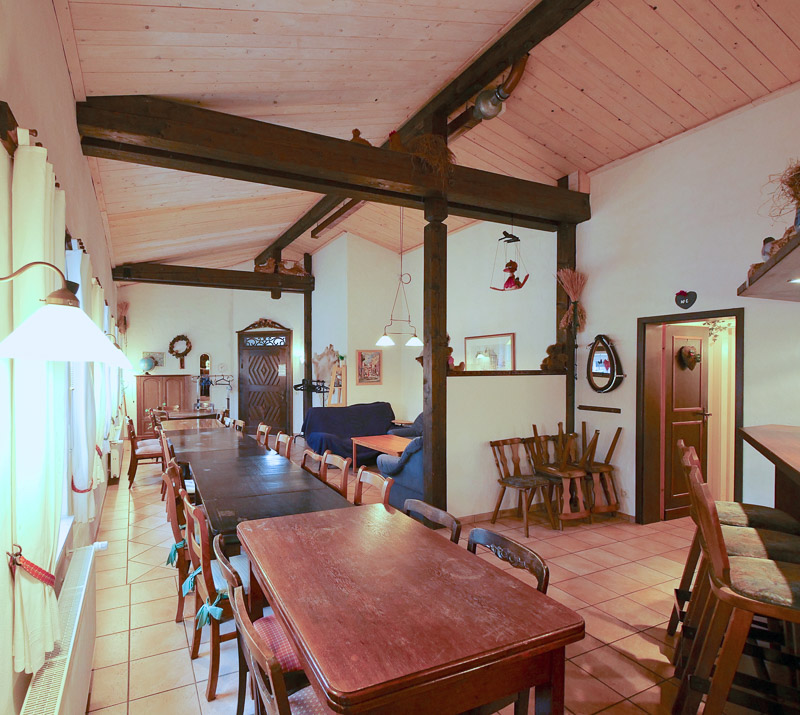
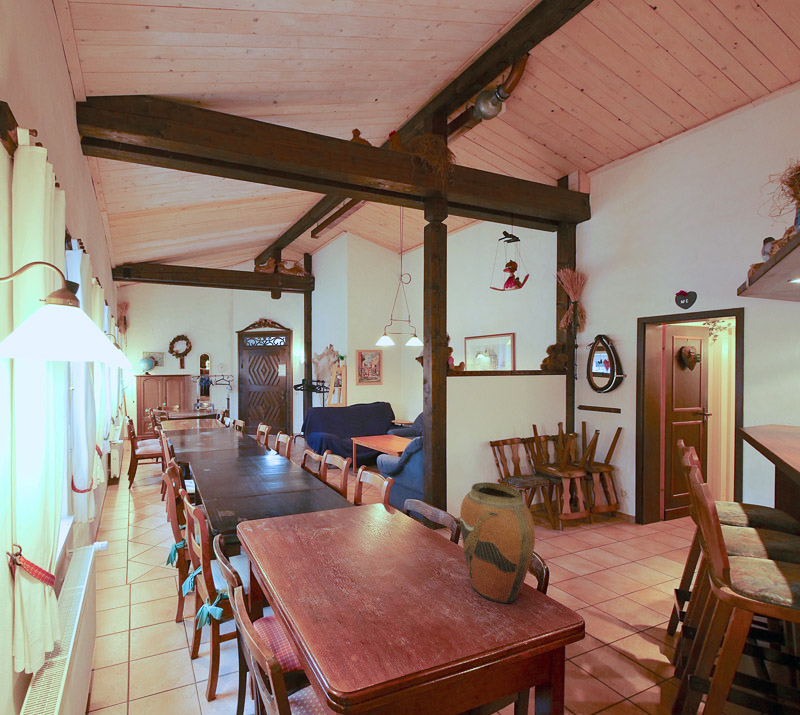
+ vase [459,482,536,605]
